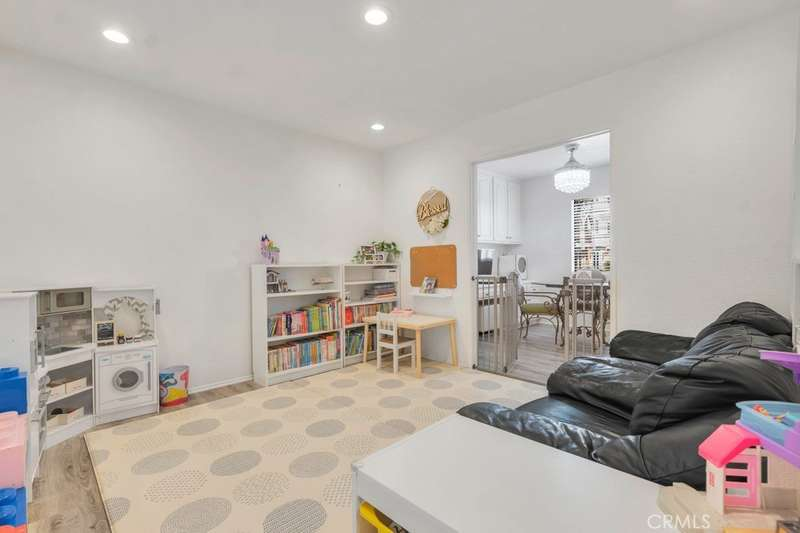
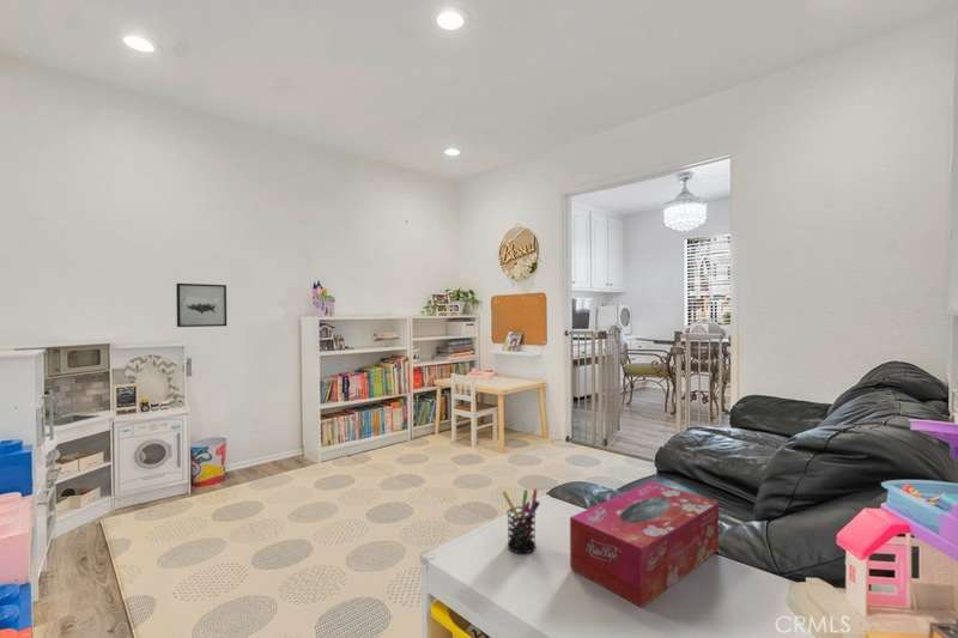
+ tissue box [569,480,720,609]
+ pen holder [501,487,541,554]
+ wall art [175,282,228,328]
